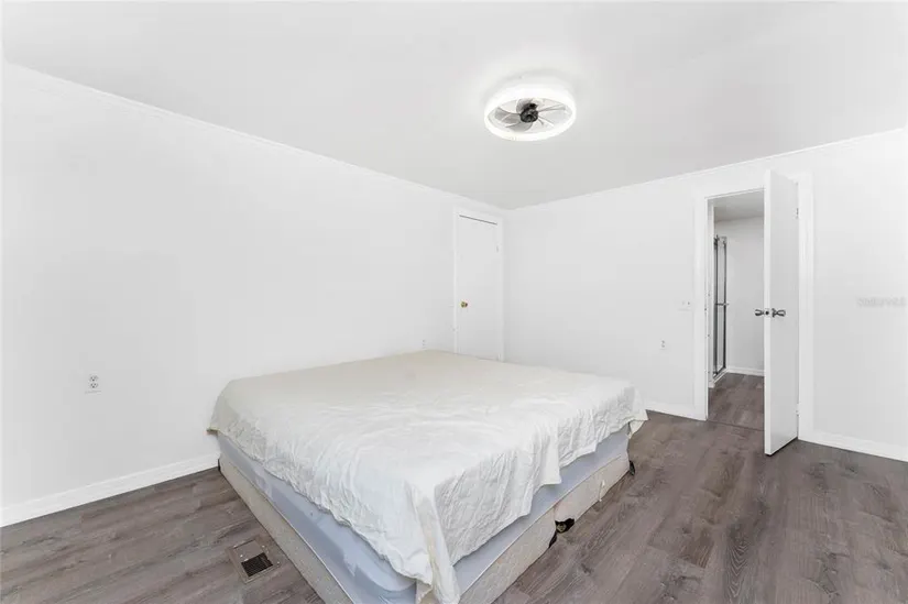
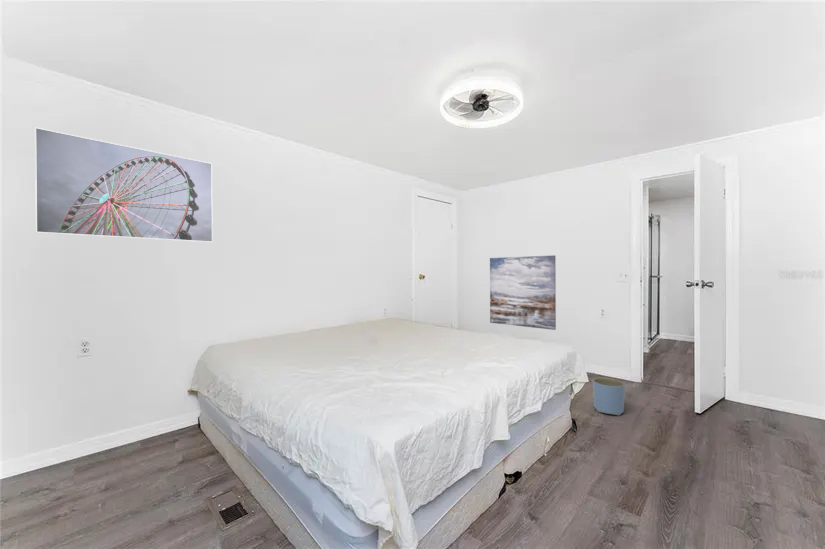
+ wall art [489,255,557,331]
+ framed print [34,126,214,243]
+ planter [592,377,626,416]
